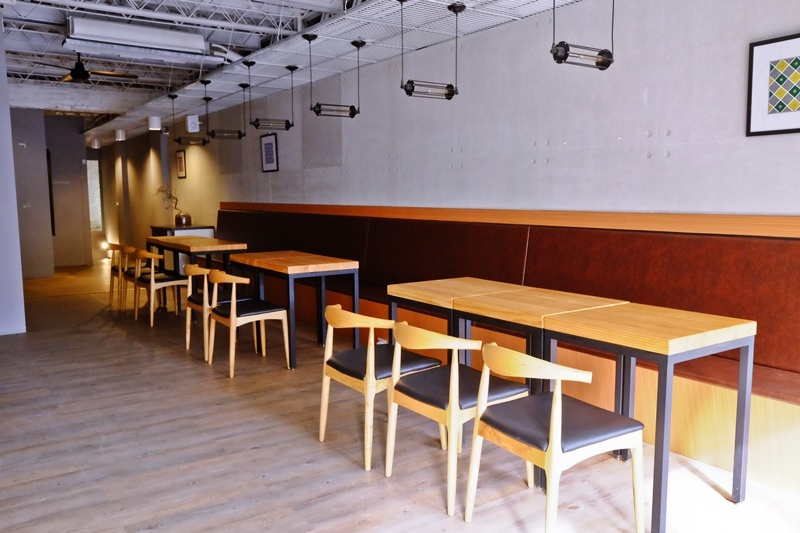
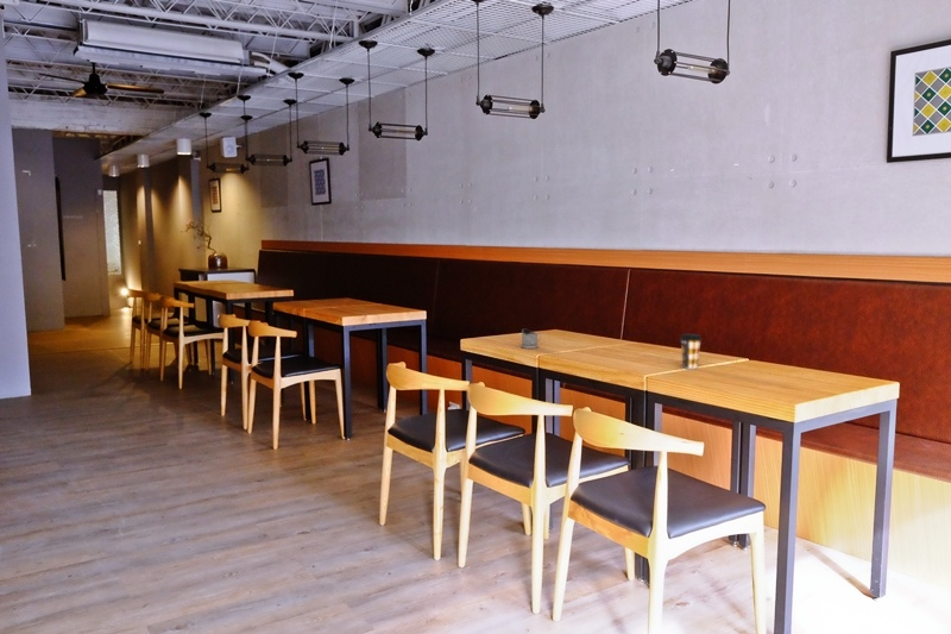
+ coffee cup [679,333,703,370]
+ tea glass holder [519,327,542,350]
